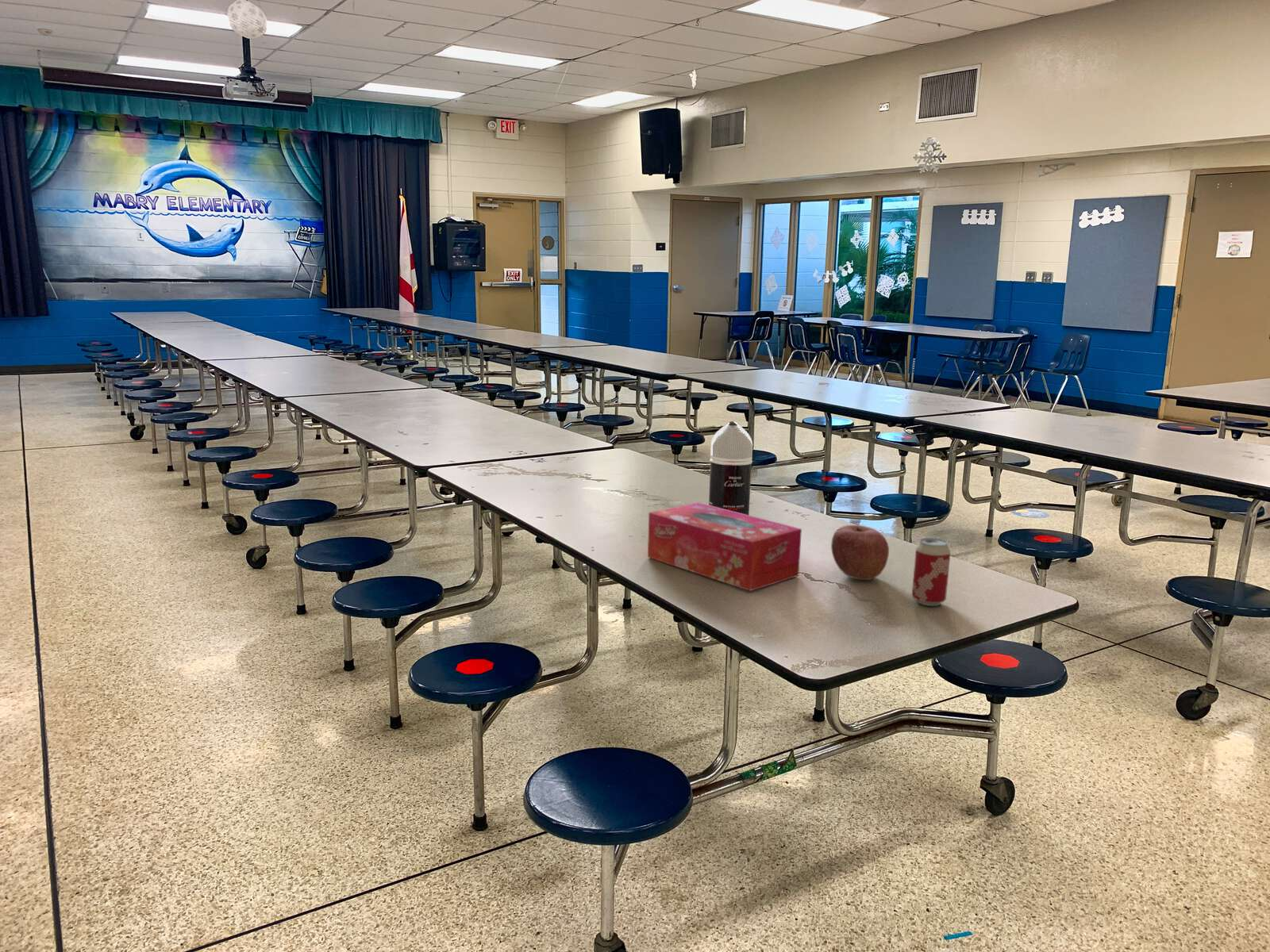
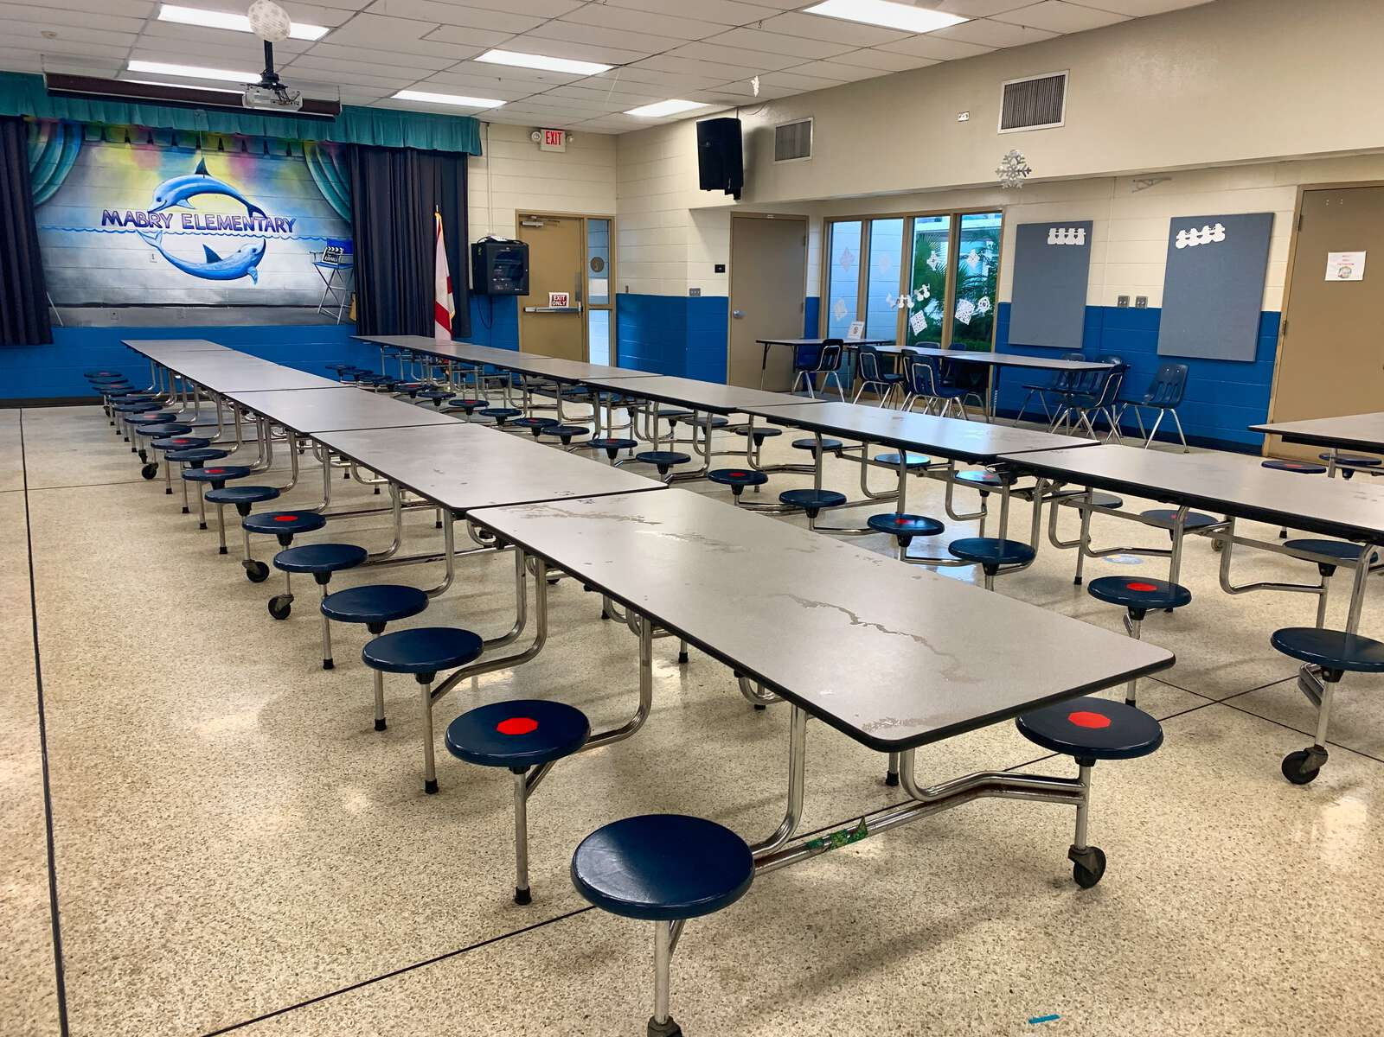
- beverage can [911,537,951,607]
- apple [830,524,890,581]
- tissue box [647,501,802,592]
- spray bottle [708,420,753,516]
